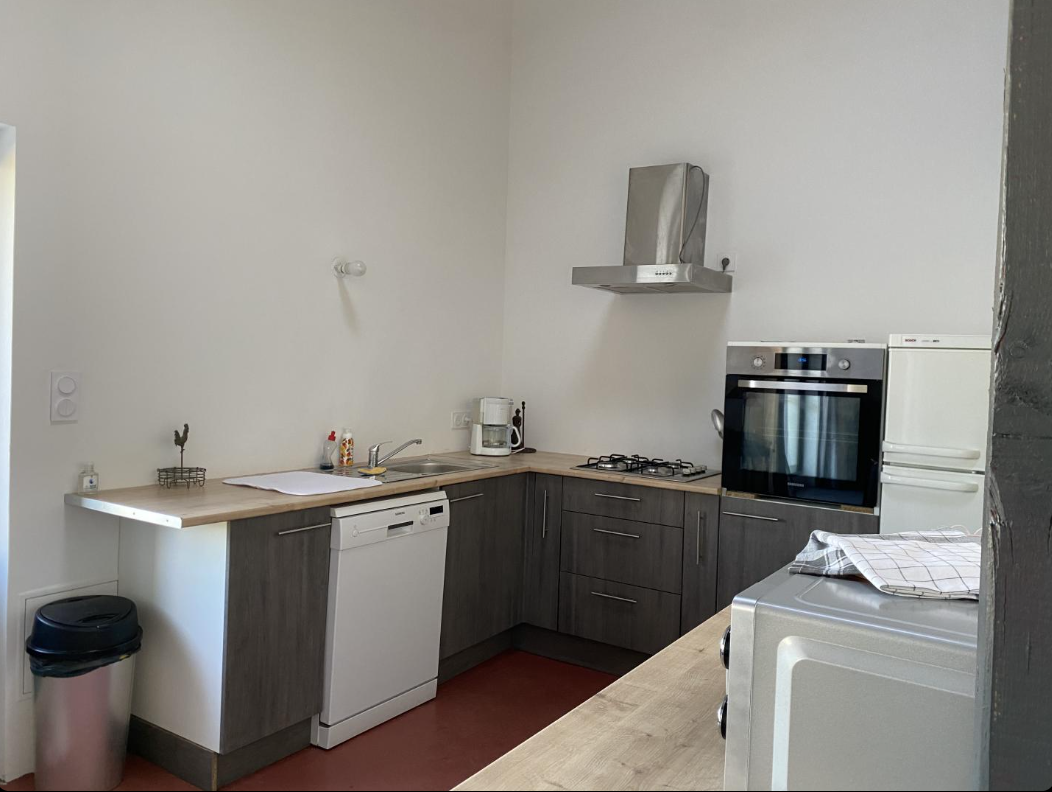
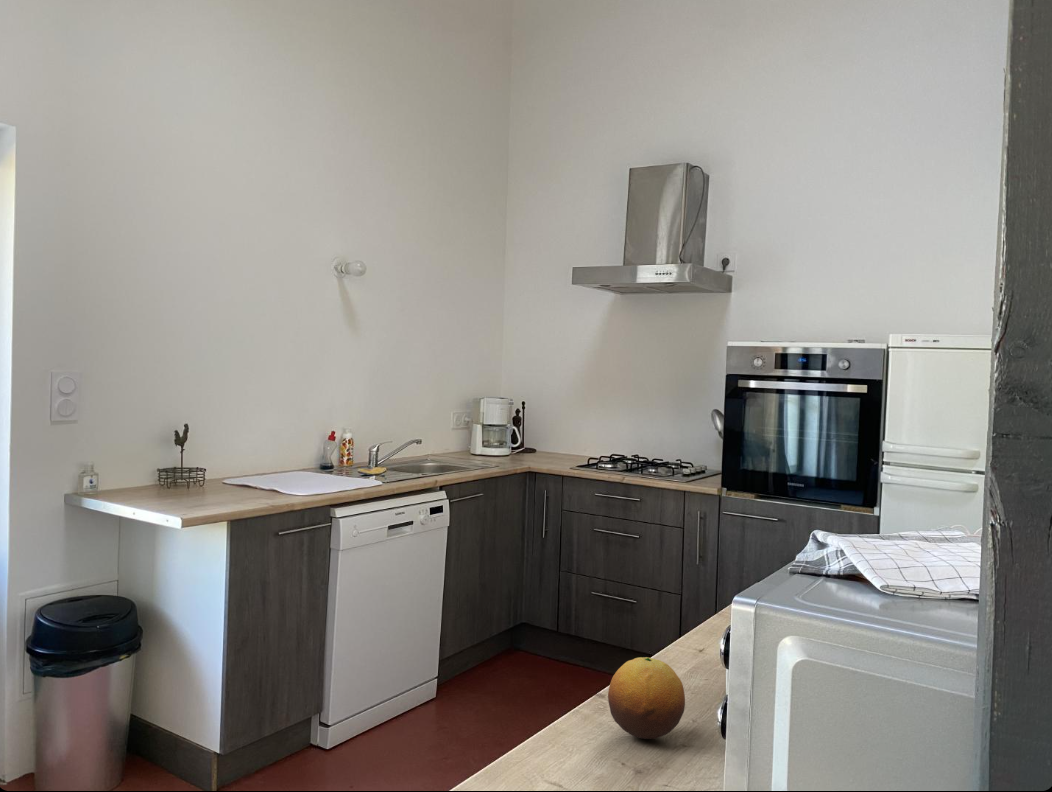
+ fruit [607,656,686,740]
